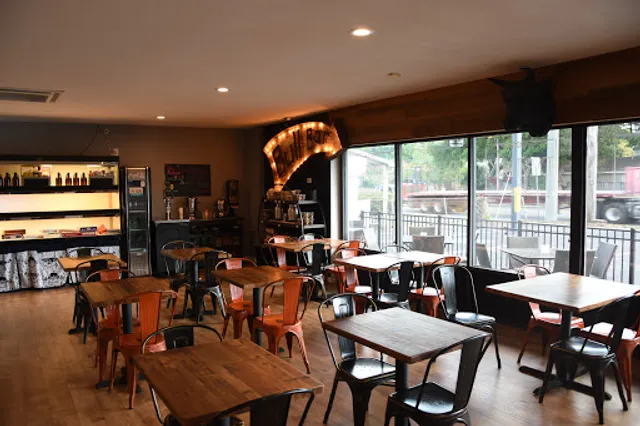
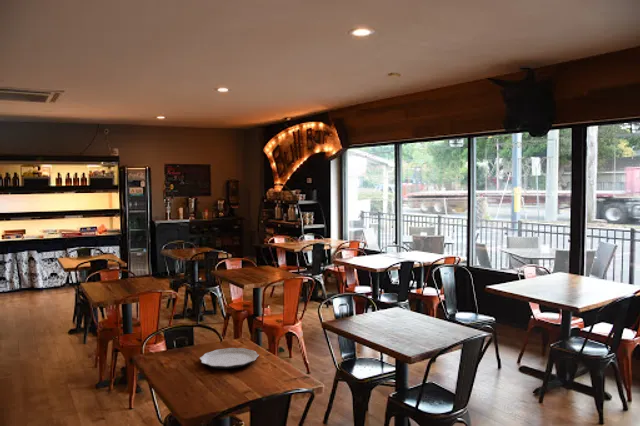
+ plate [199,347,260,370]
